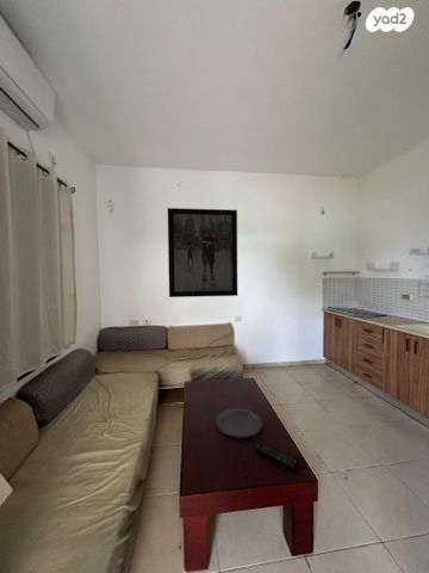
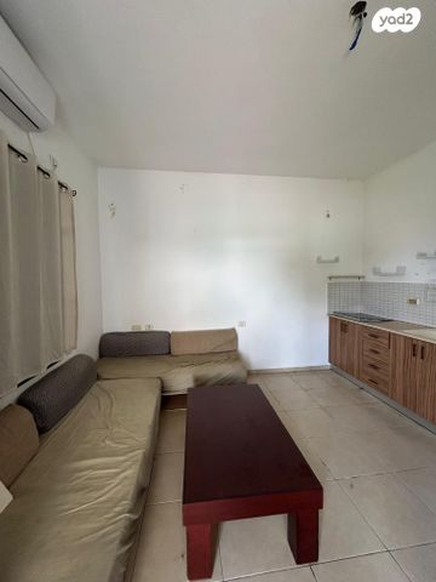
- wall art [167,207,238,298]
- remote control [253,442,300,473]
- plate [214,407,263,439]
